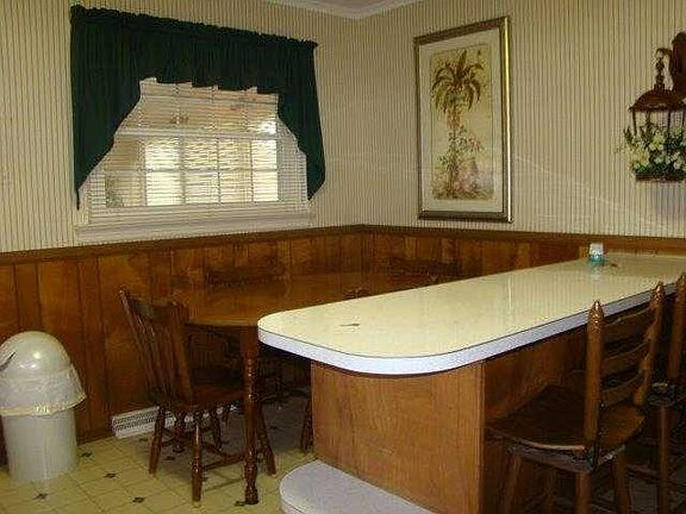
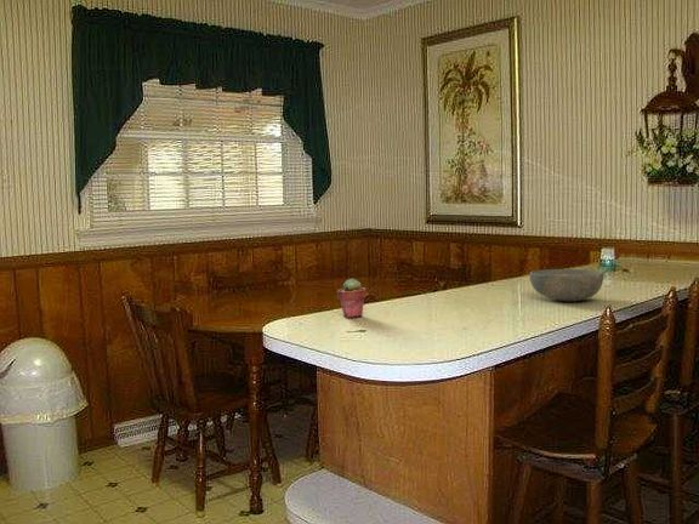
+ bowl [529,268,604,302]
+ potted succulent [336,278,368,319]
